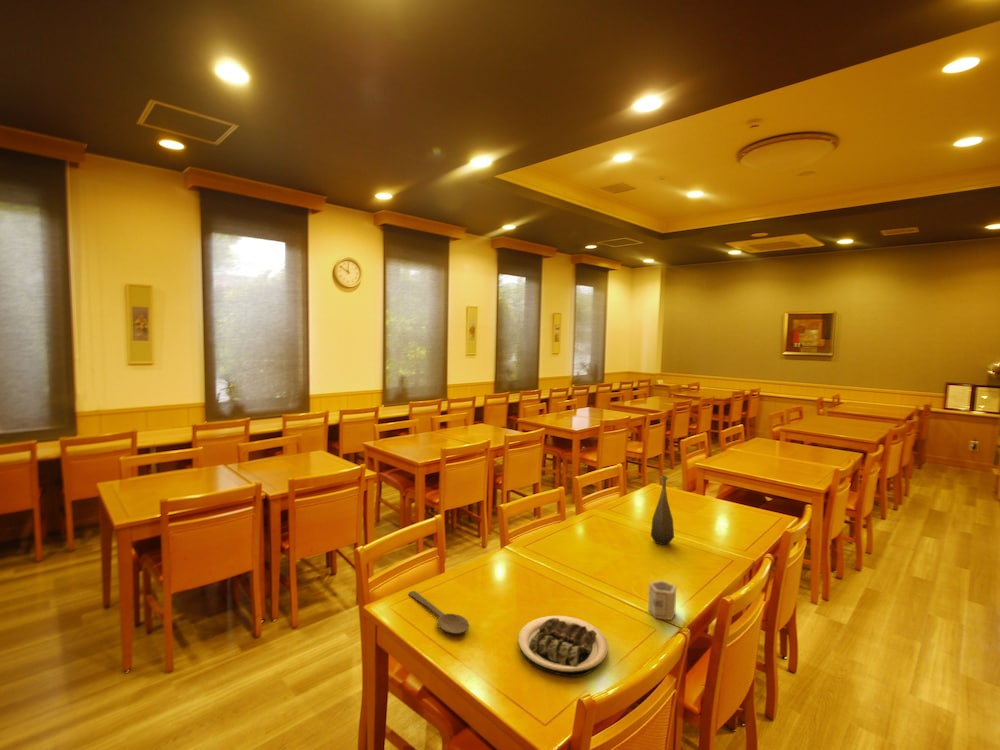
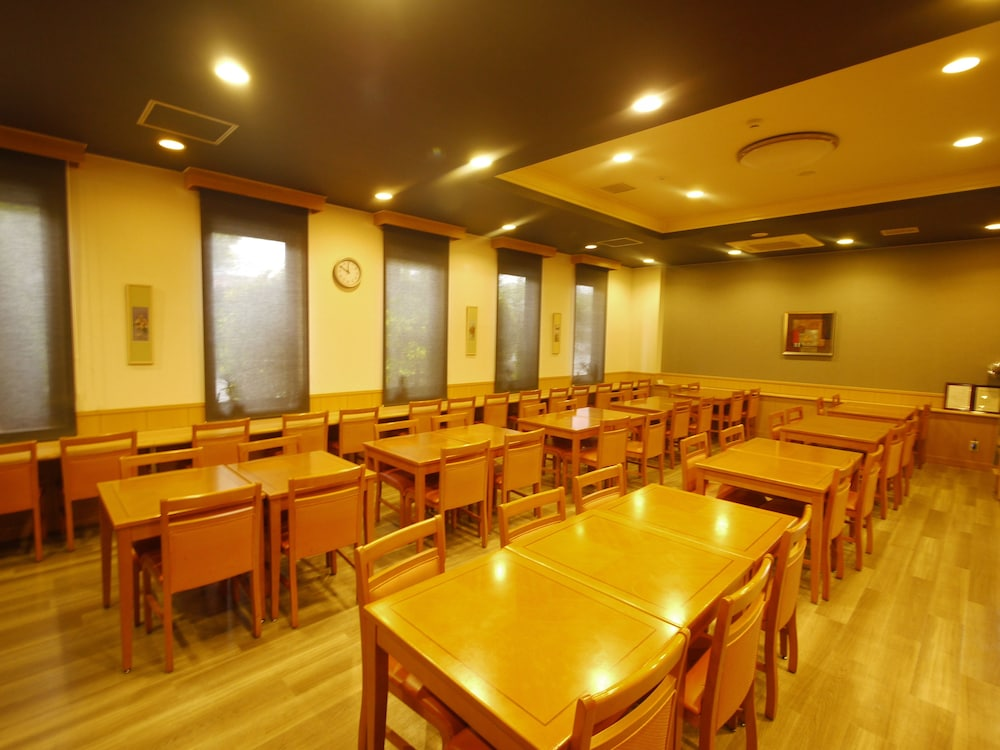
- wooden spoon [407,590,470,635]
- bottle [650,475,675,546]
- cup [647,579,677,621]
- plate [518,615,609,677]
